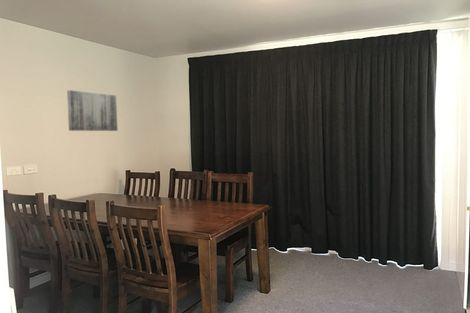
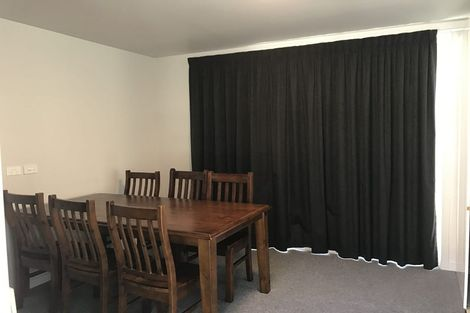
- wall art [66,89,119,132]
